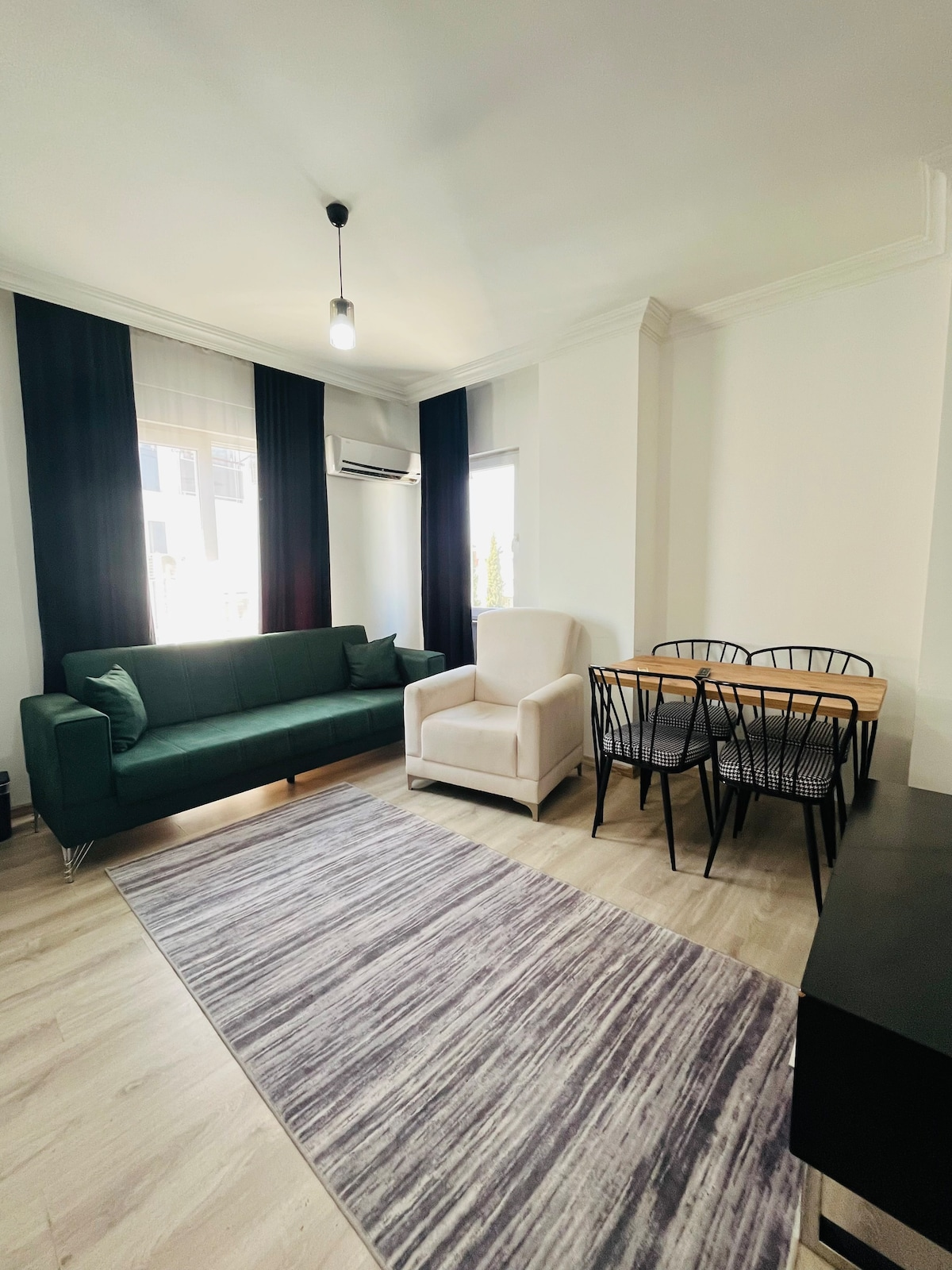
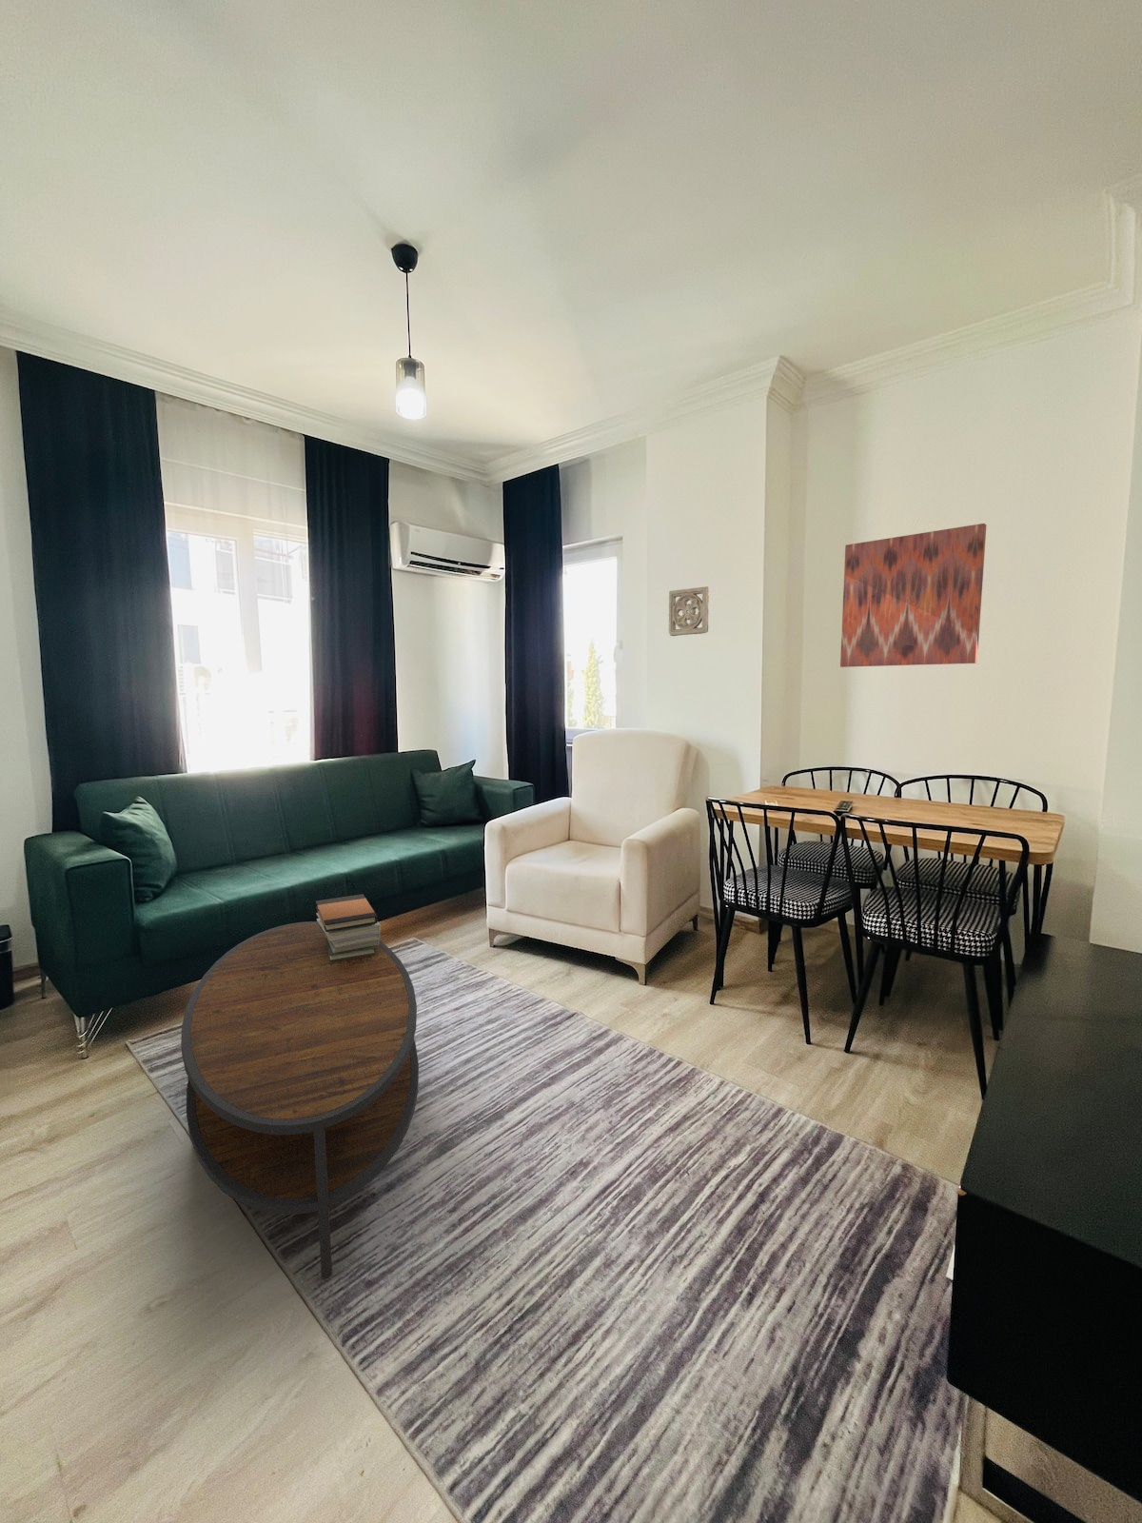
+ wall ornament [668,585,710,637]
+ book stack [315,893,381,962]
+ coffee table [180,921,420,1280]
+ wall art [840,523,987,668]
